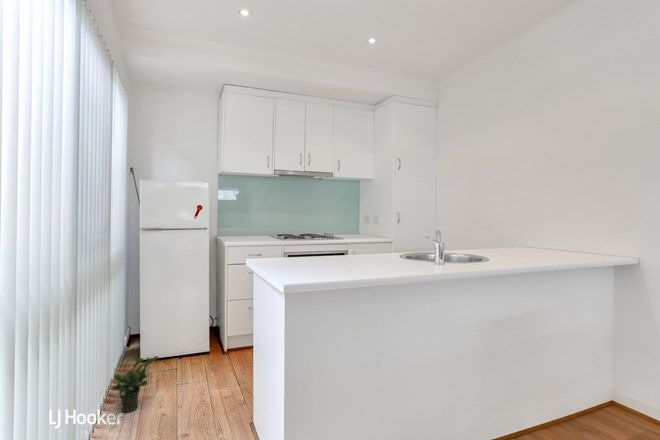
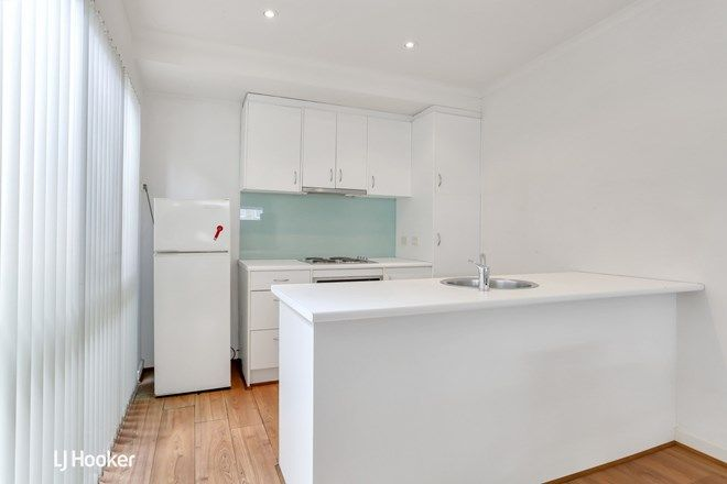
- potted plant [111,355,160,413]
